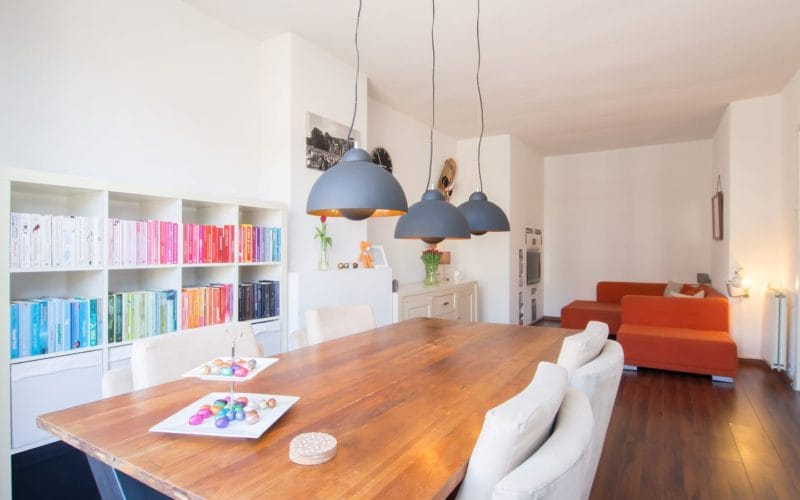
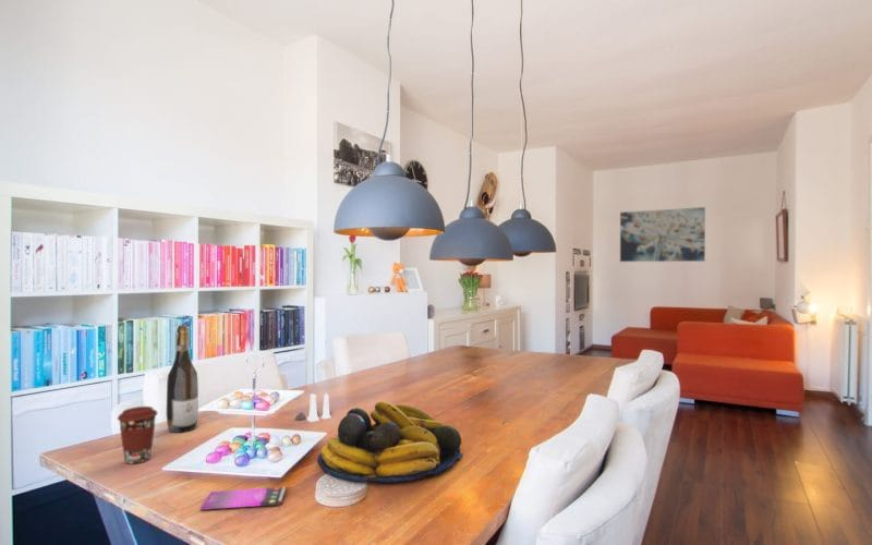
+ wall art [619,206,706,263]
+ salt and pepper shaker set [294,392,332,423]
+ coffee cup [117,405,159,464]
+ fruit bowl [317,400,464,483]
+ wine bottle [166,324,199,434]
+ smartphone [199,486,288,511]
